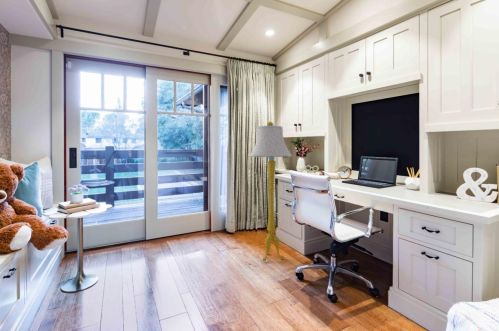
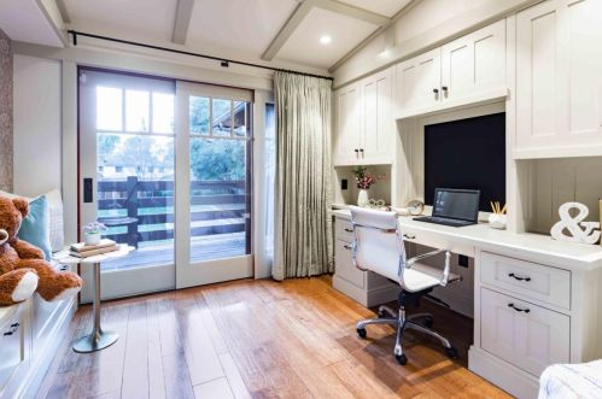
- floor lamp [249,121,293,262]
